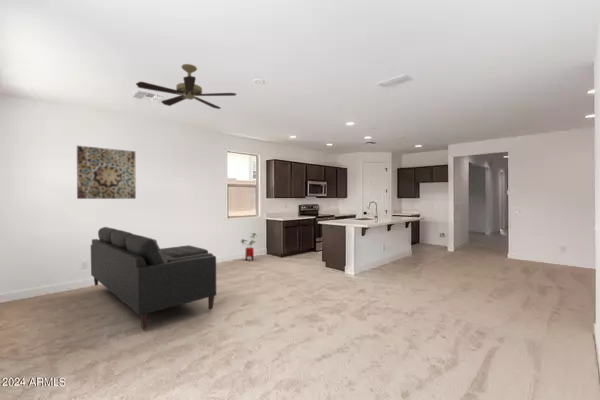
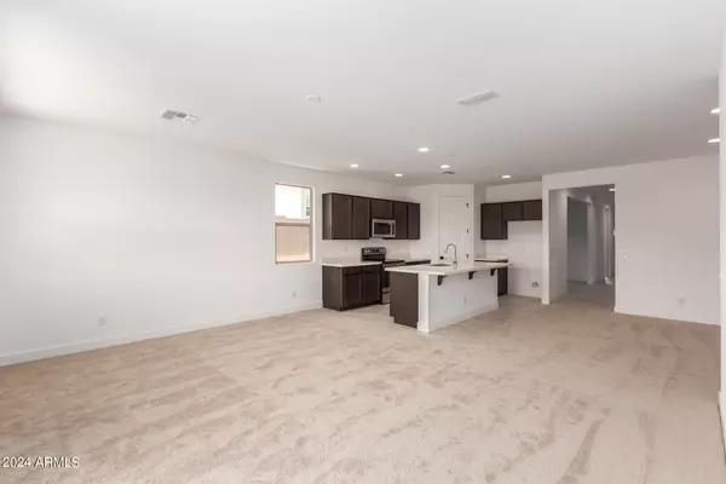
- sofa [90,226,217,330]
- ceiling fan [135,63,237,110]
- house plant [240,232,258,262]
- wall art [76,145,137,200]
